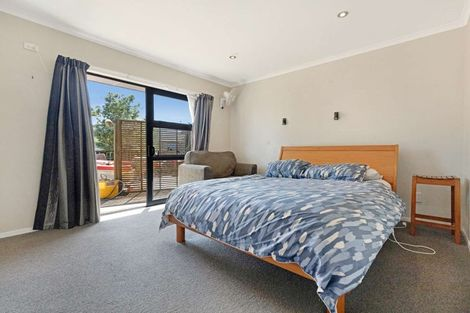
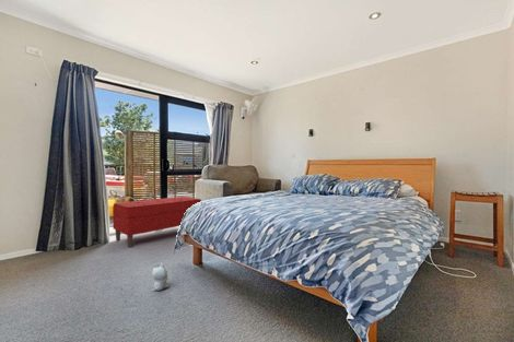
+ plush toy [150,262,171,292]
+ bench [112,196,202,249]
